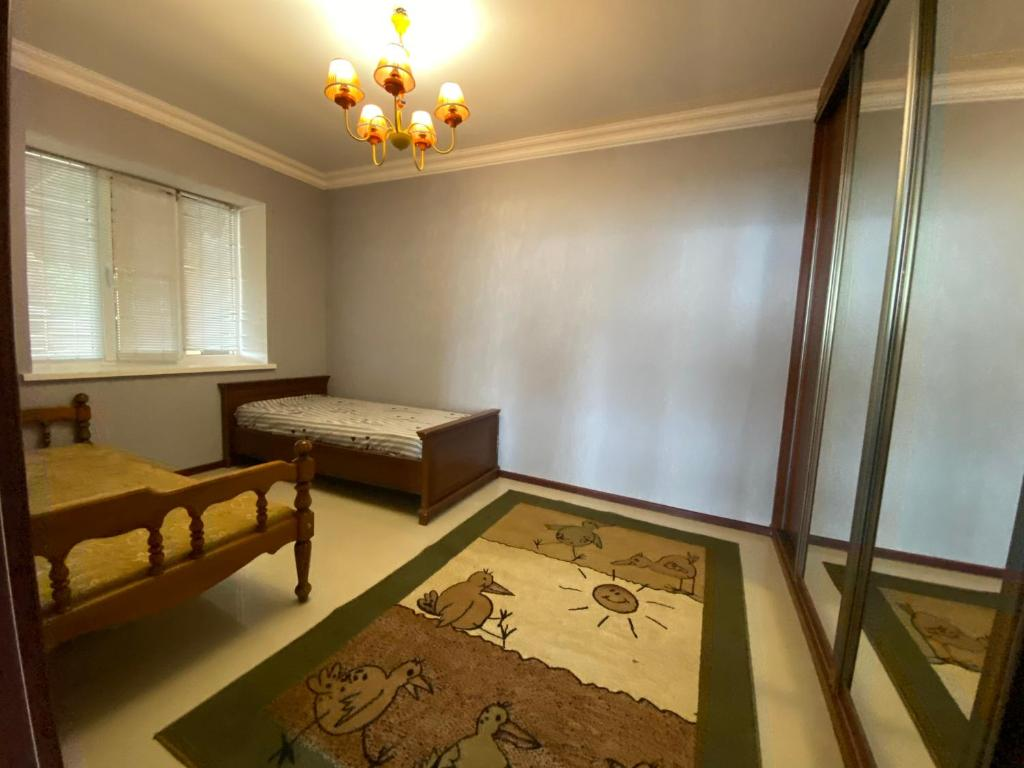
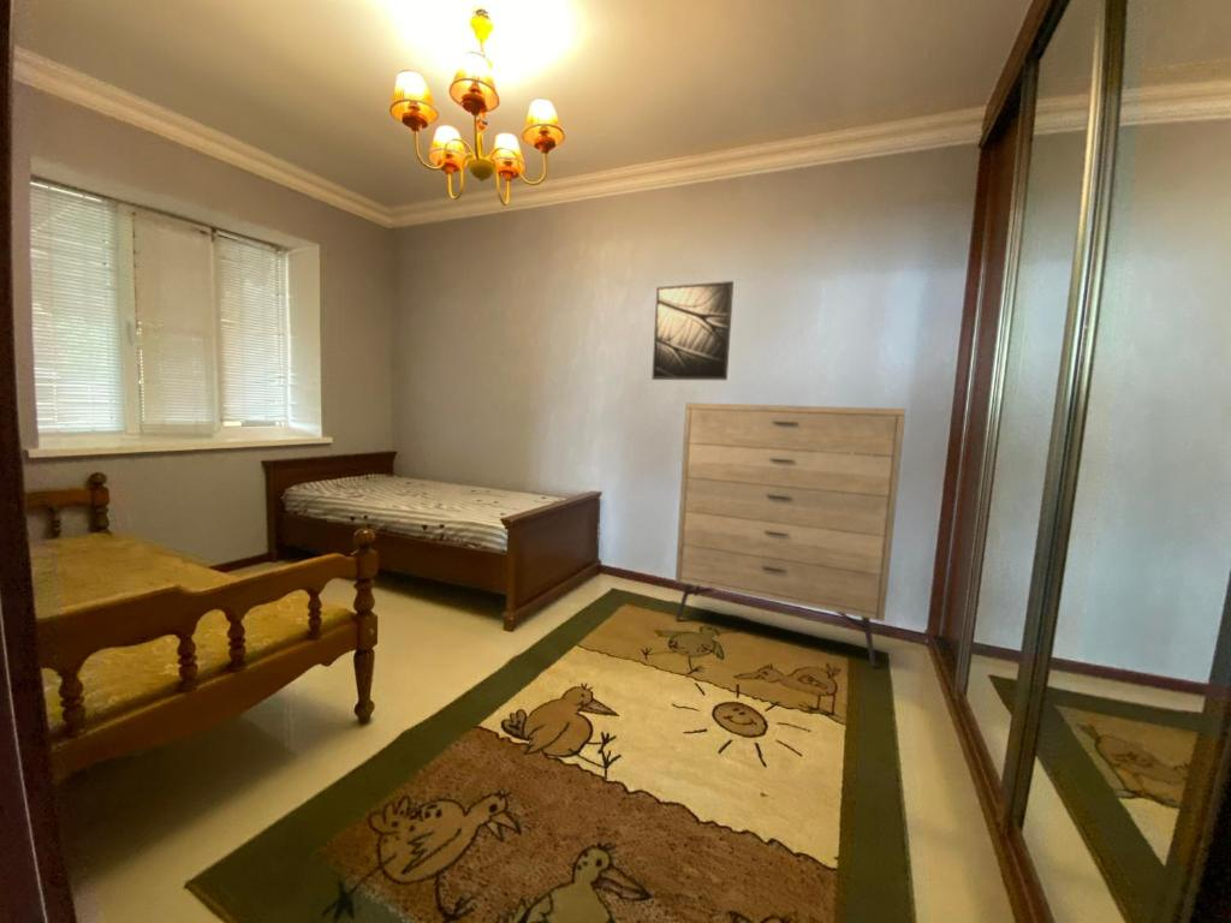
+ dresser [674,401,906,667]
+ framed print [650,280,735,381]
